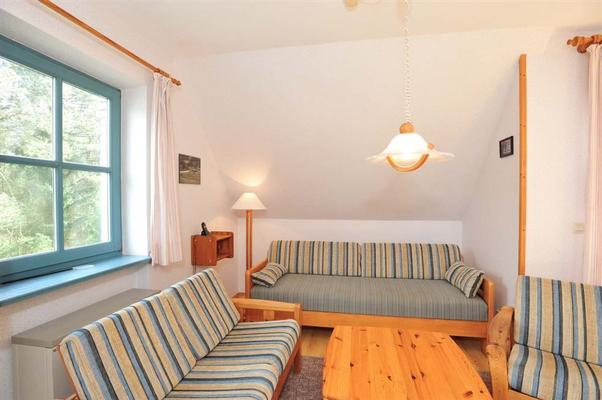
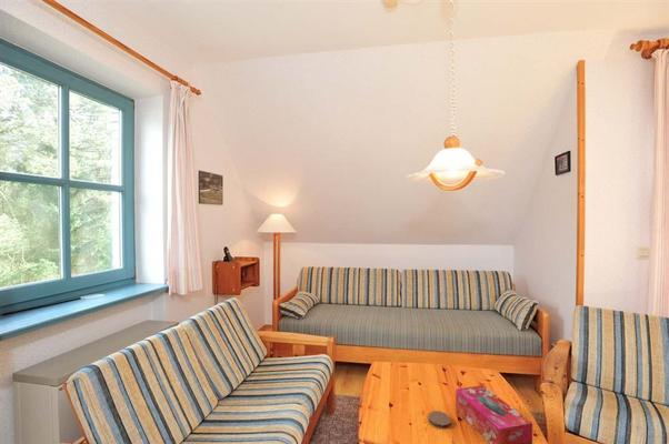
+ tissue box [455,384,533,444]
+ coaster [427,410,452,430]
